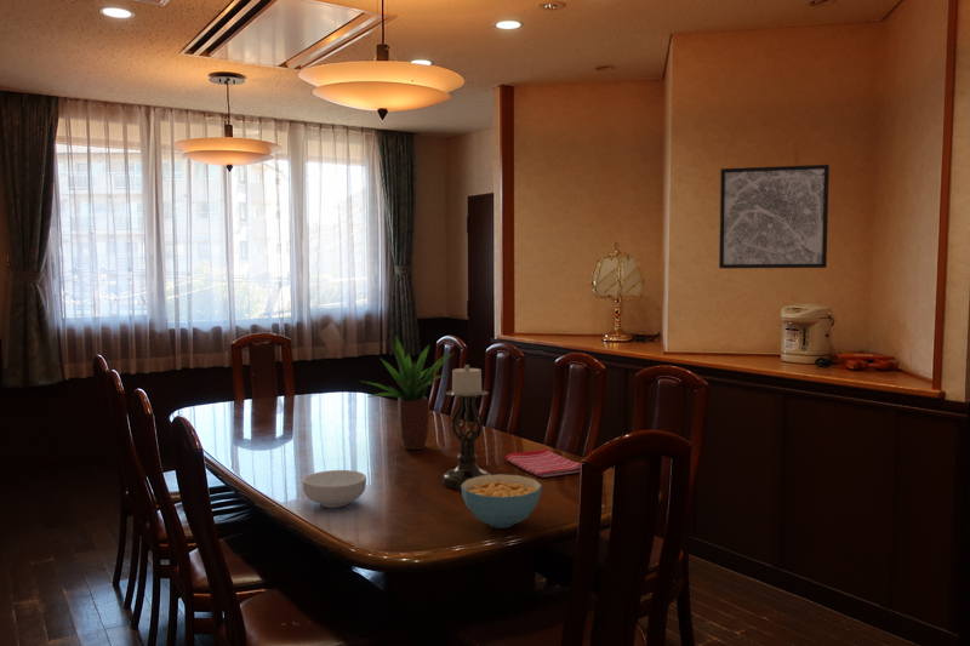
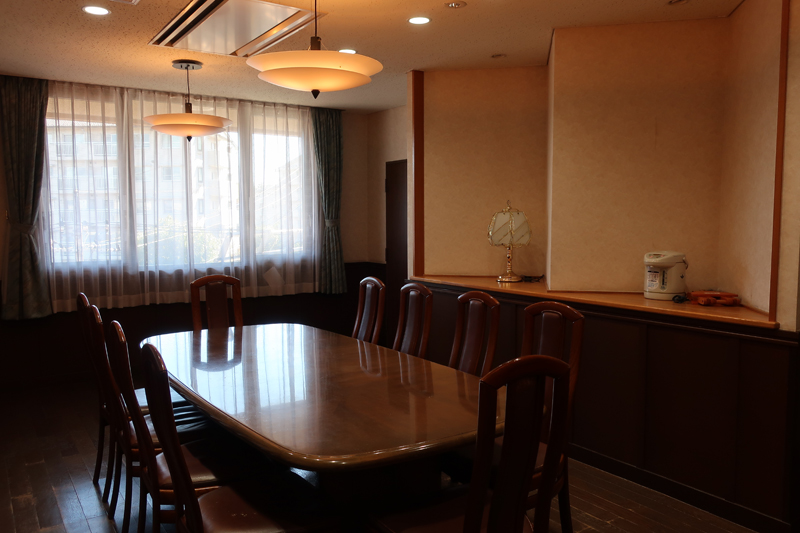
- dish towel [504,447,582,479]
- potted plant [358,335,453,451]
- wall art [718,164,831,269]
- cereal bowl [302,469,367,509]
- candle holder [441,364,492,491]
- cereal bowl [461,473,543,530]
